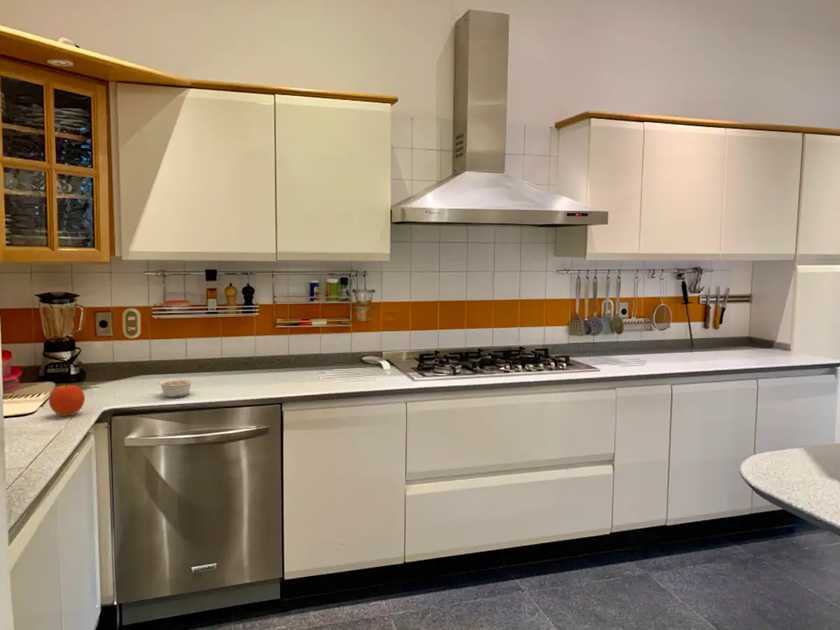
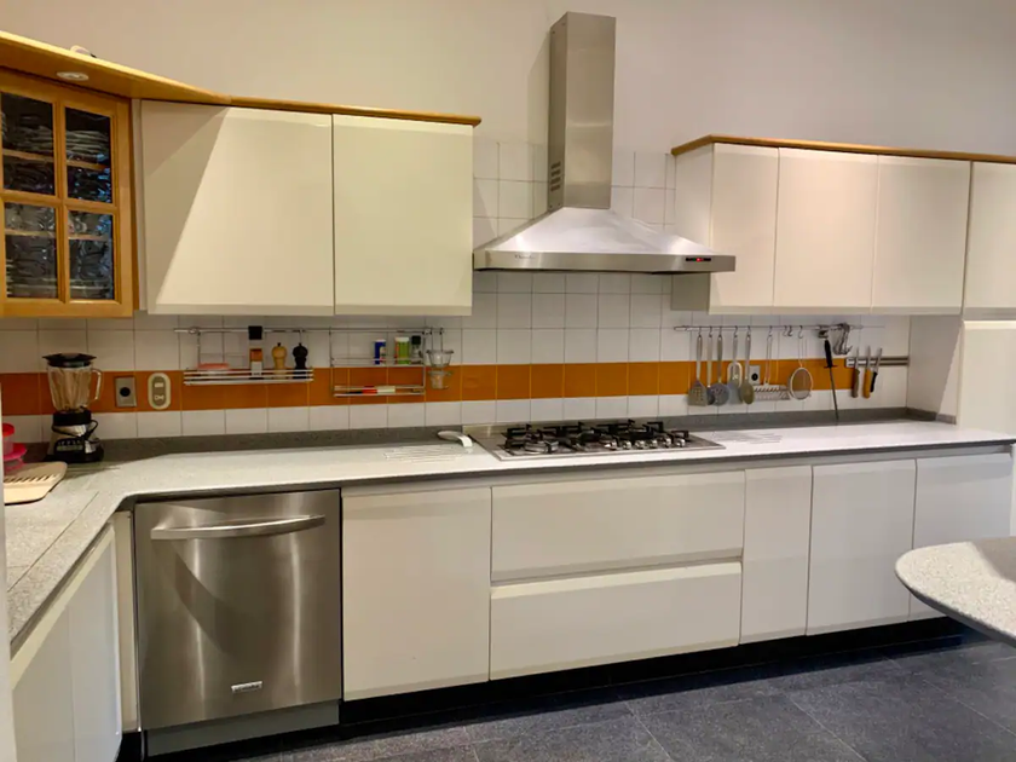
- fruit [48,384,86,417]
- legume [157,378,195,398]
